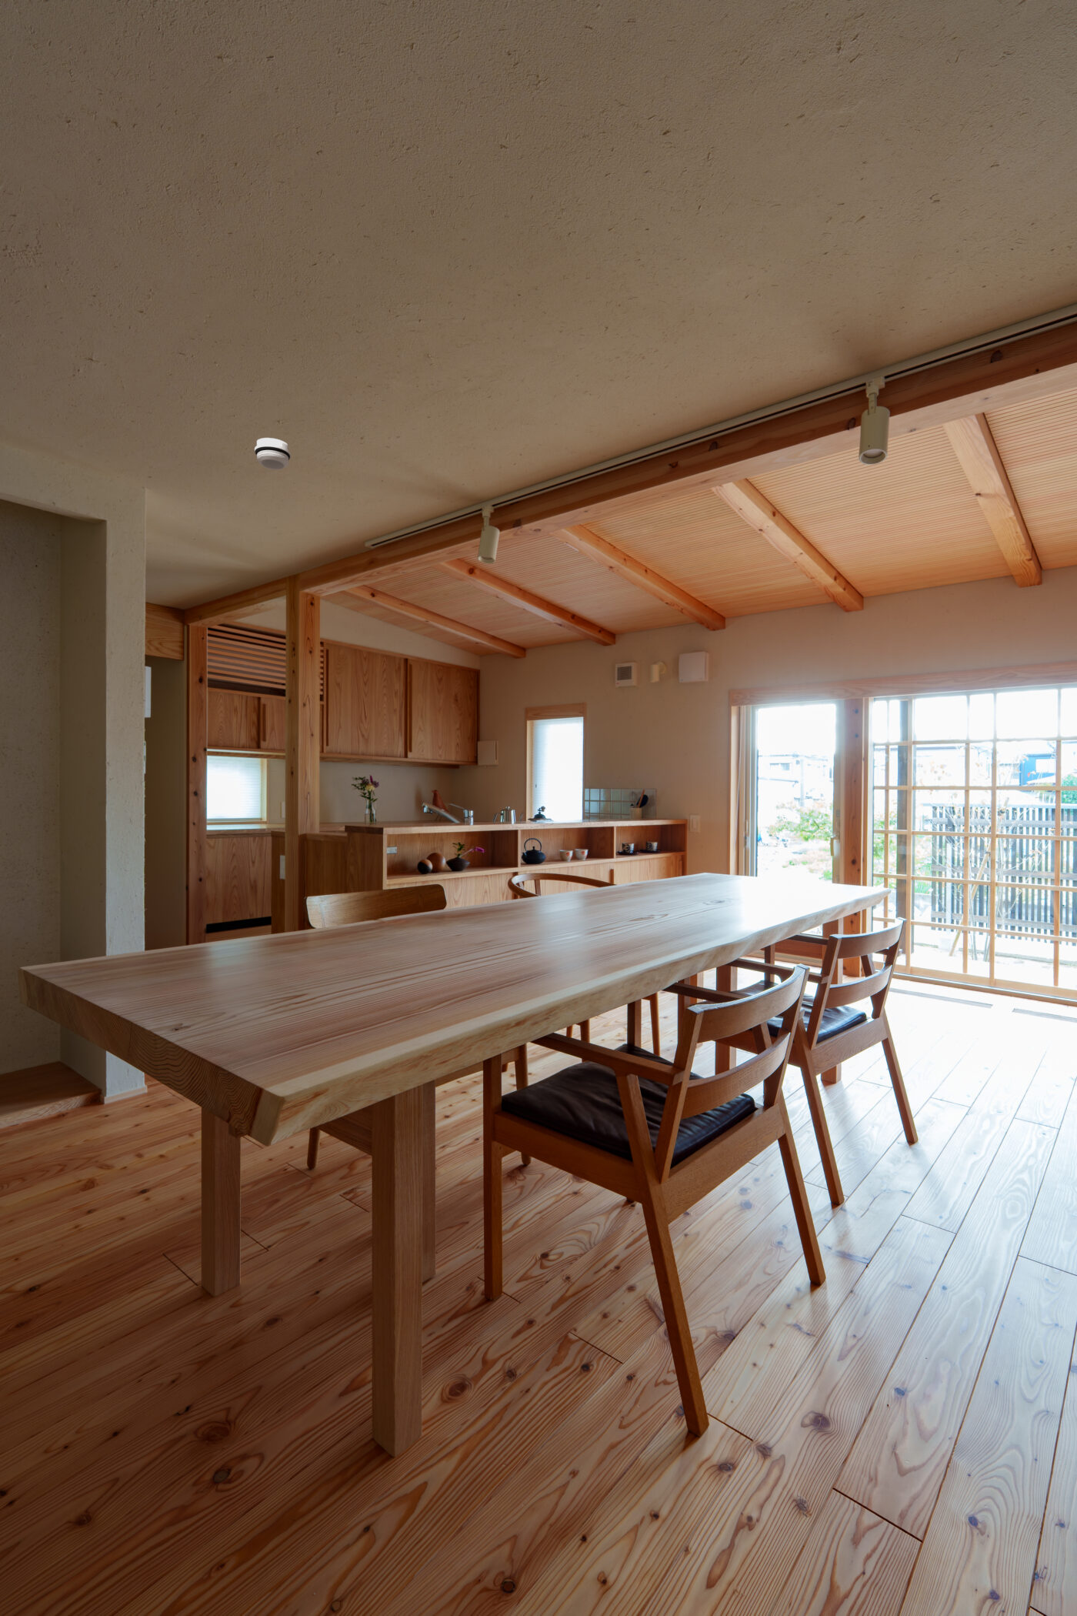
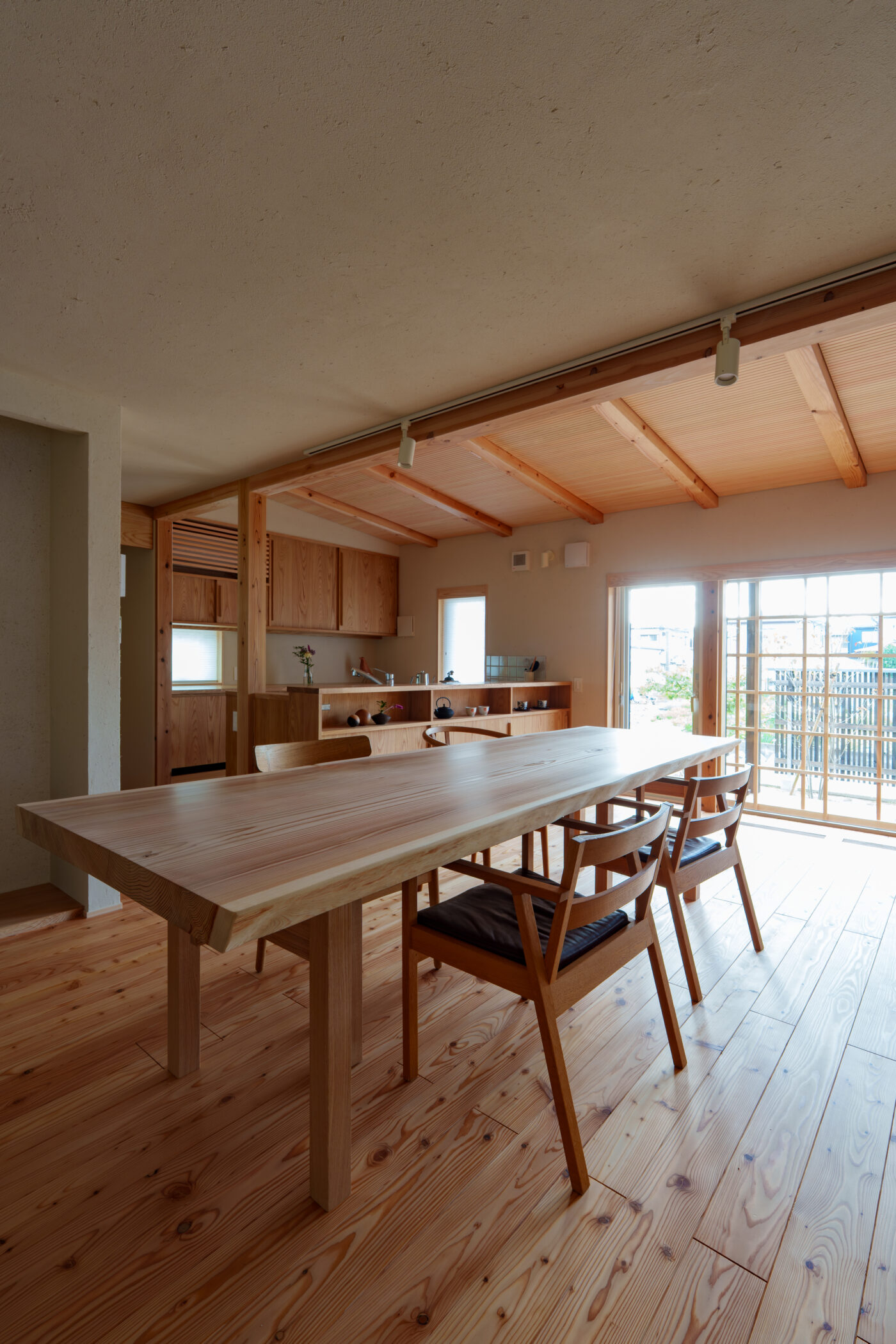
- smoke detector [254,438,292,470]
